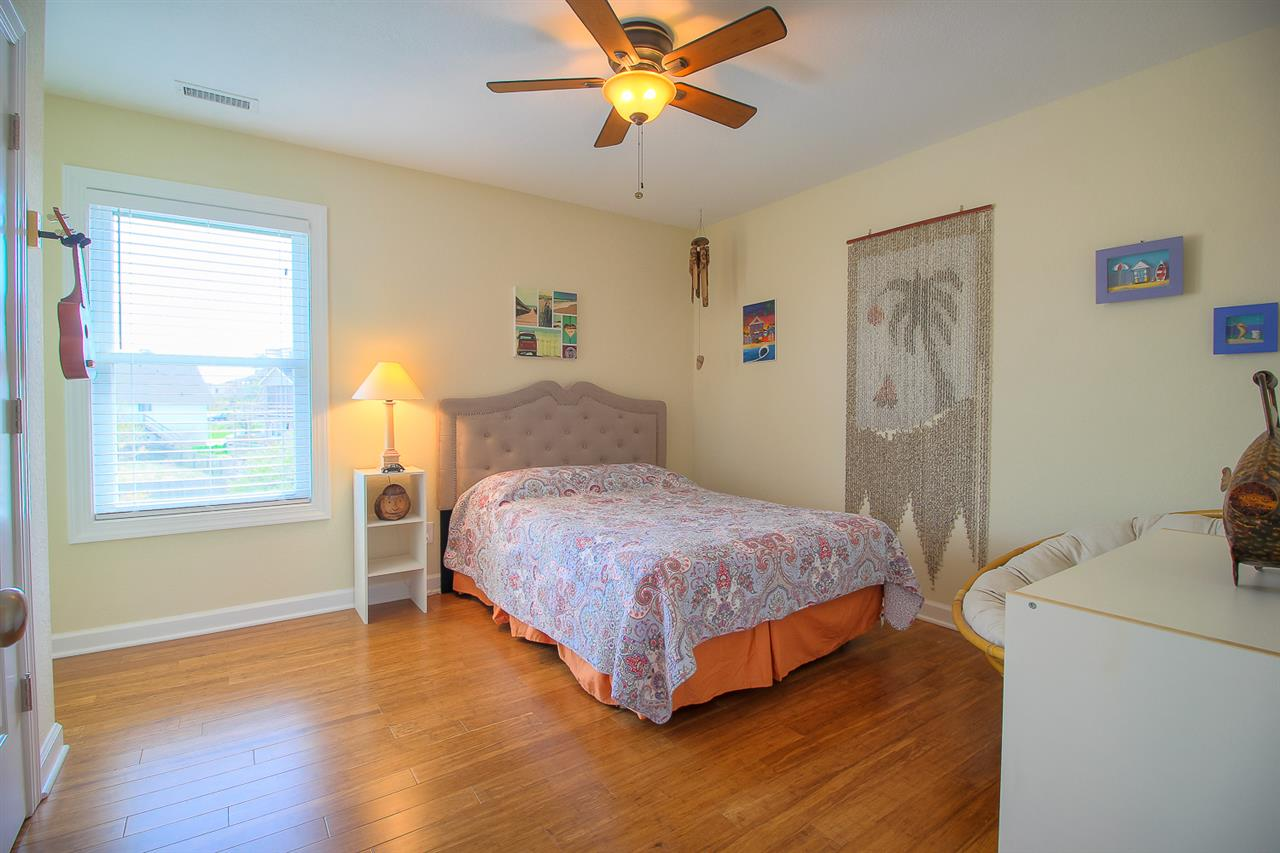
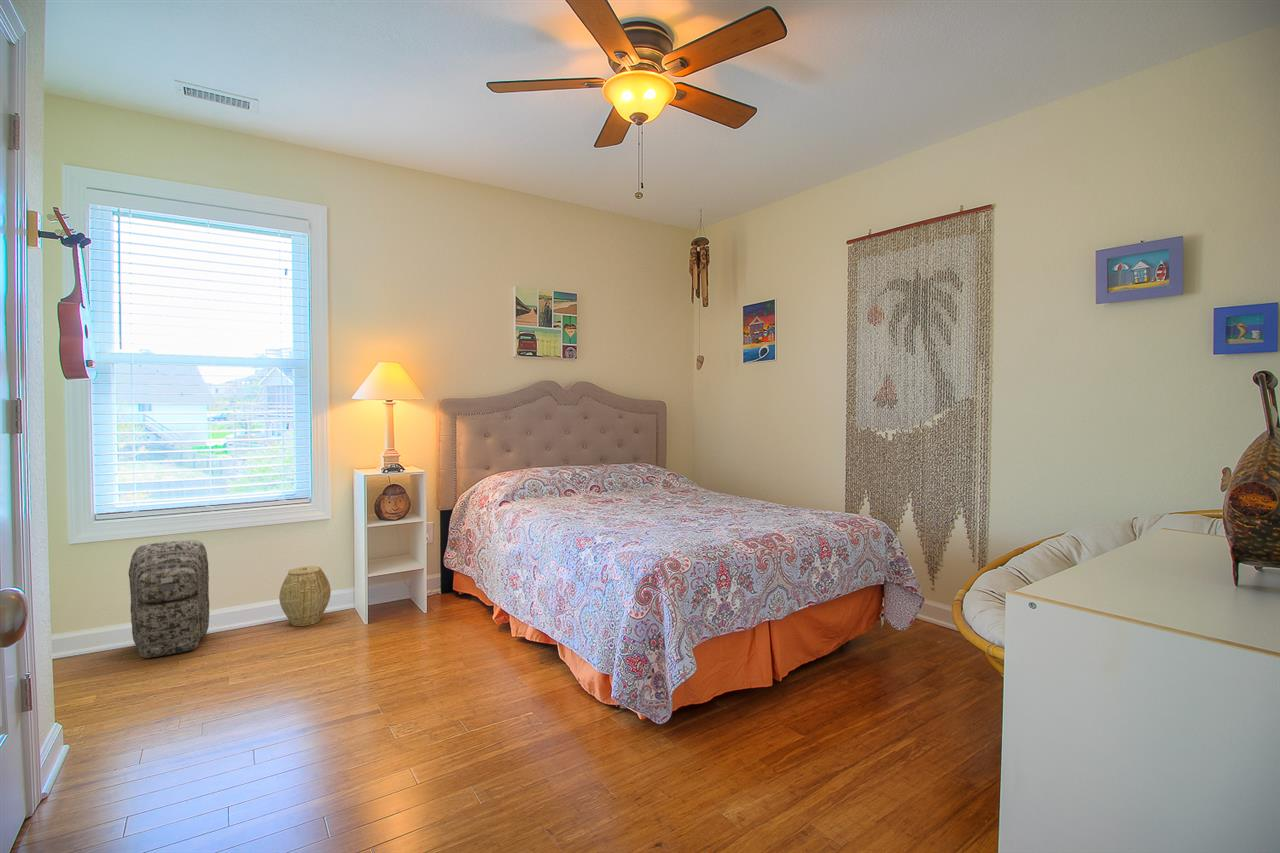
+ woven basket [278,565,332,627]
+ backpack [127,539,210,659]
